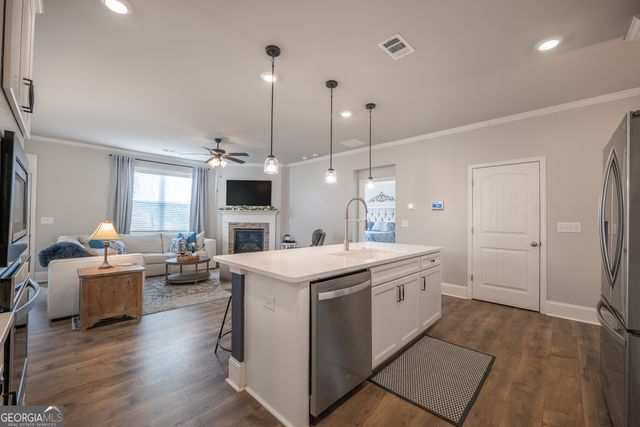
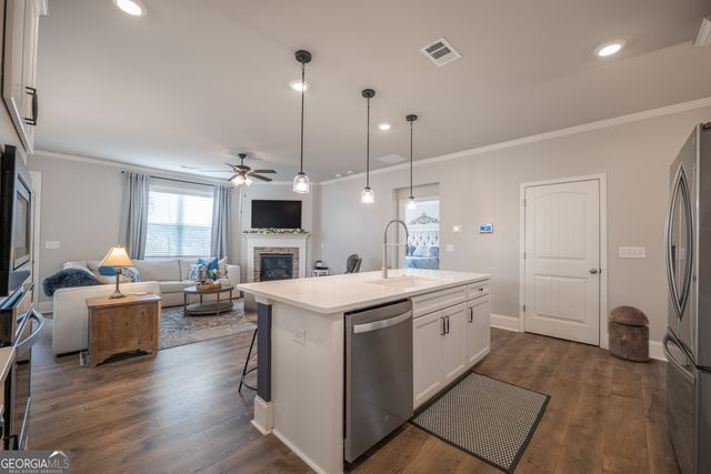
+ trash can [608,304,650,364]
